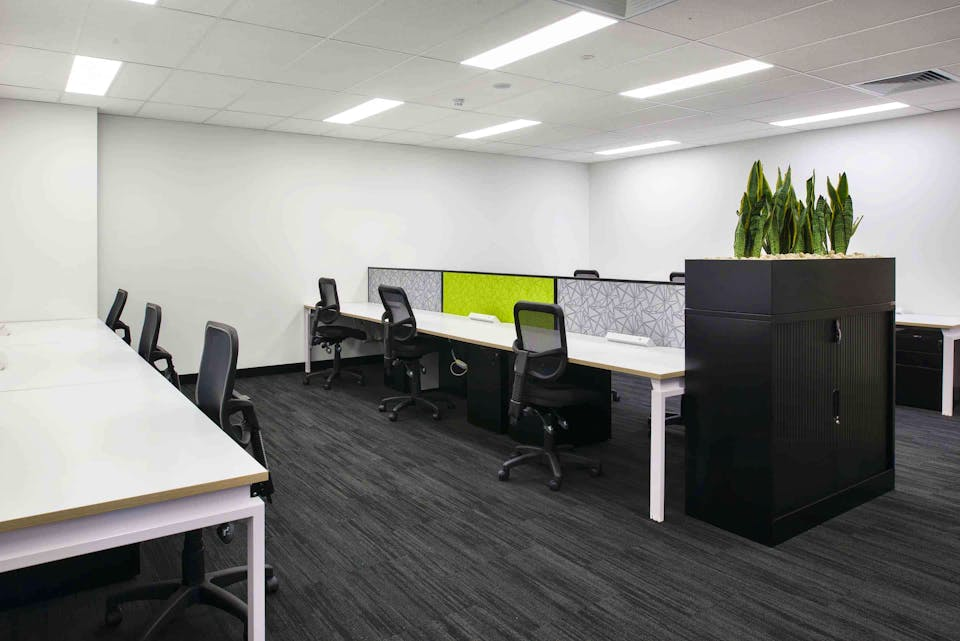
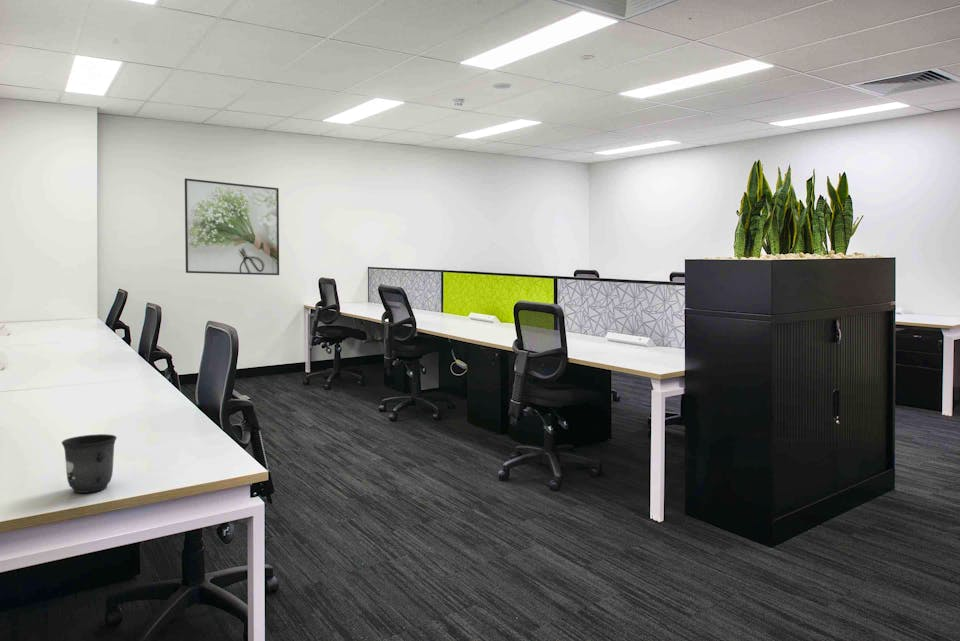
+ mug [61,433,118,494]
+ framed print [184,177,280,276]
